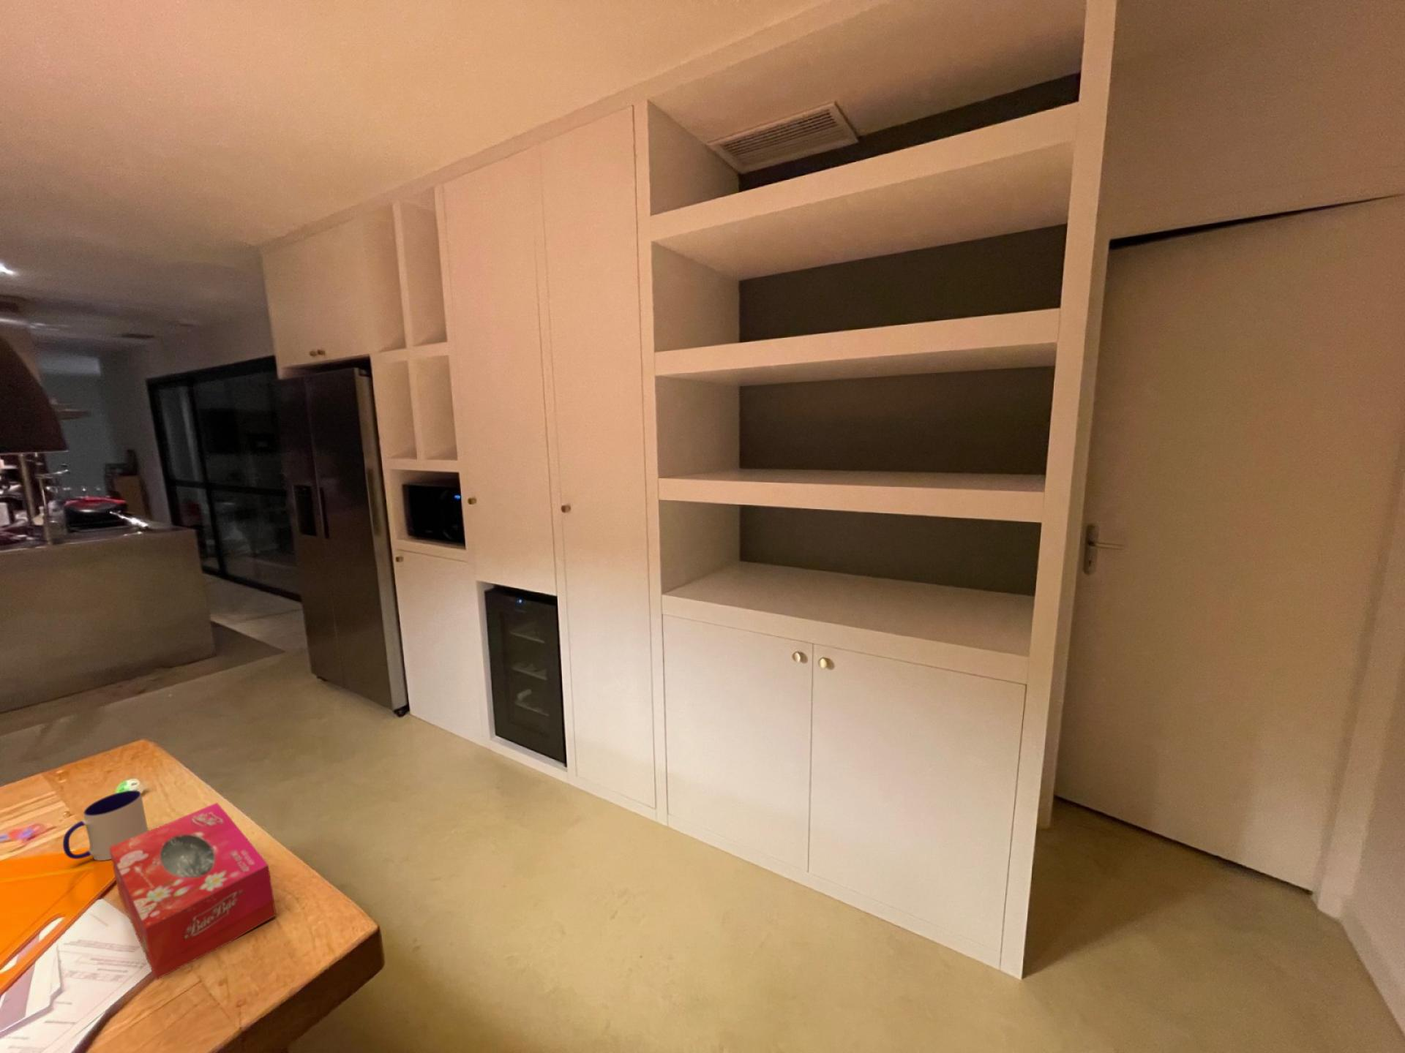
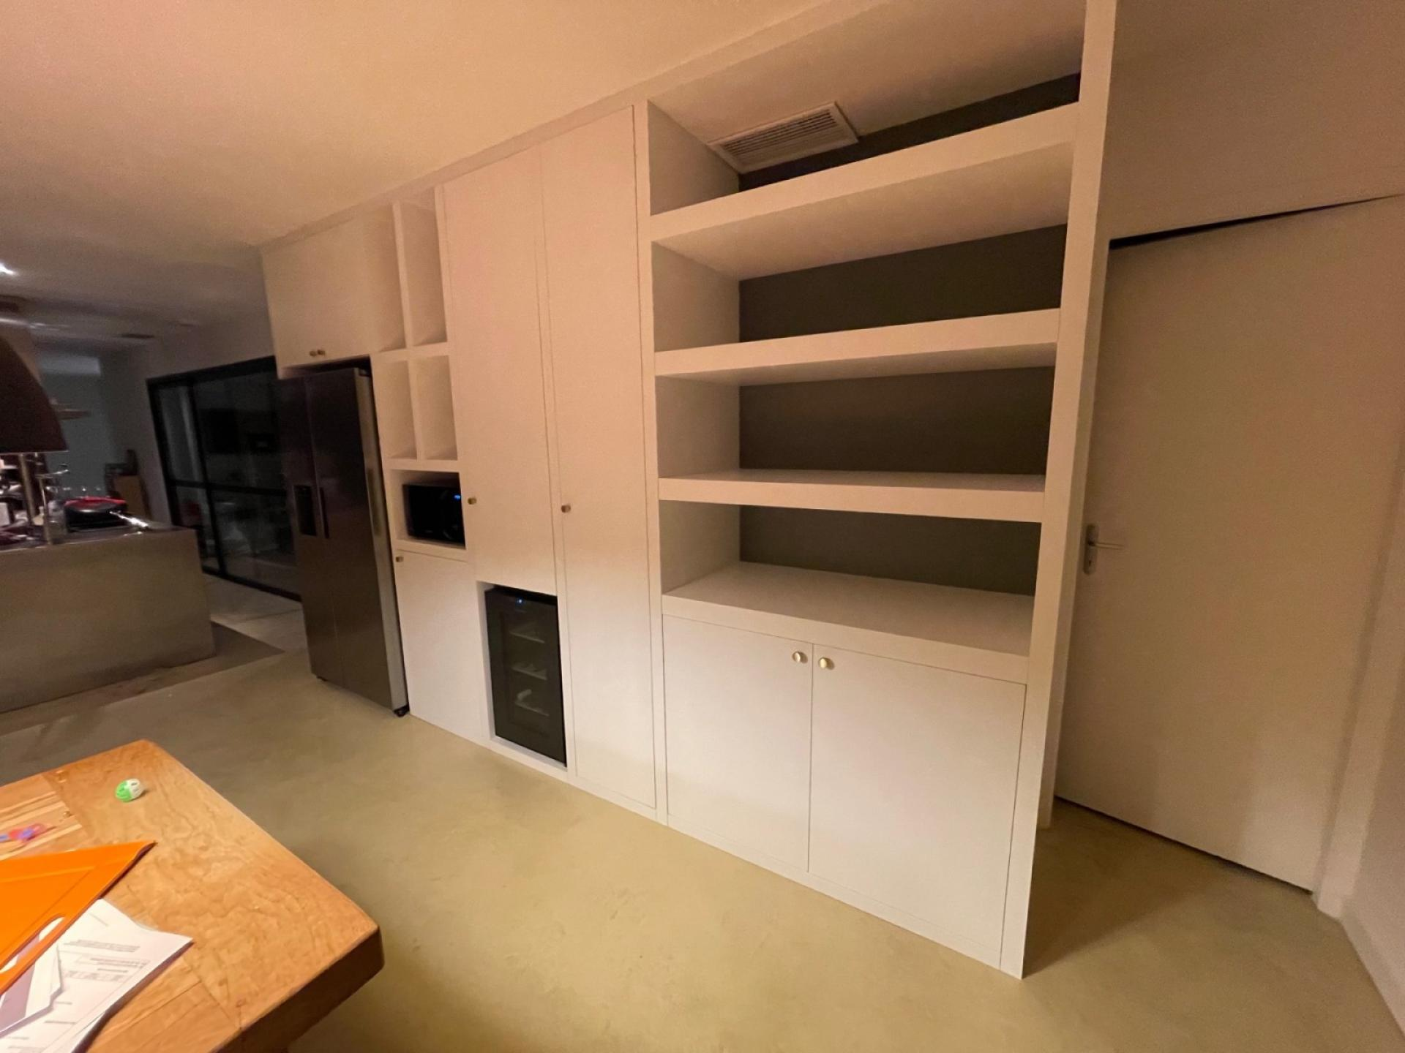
- tissue box [110,802,278,981]
- mug [62,790,148,862]
